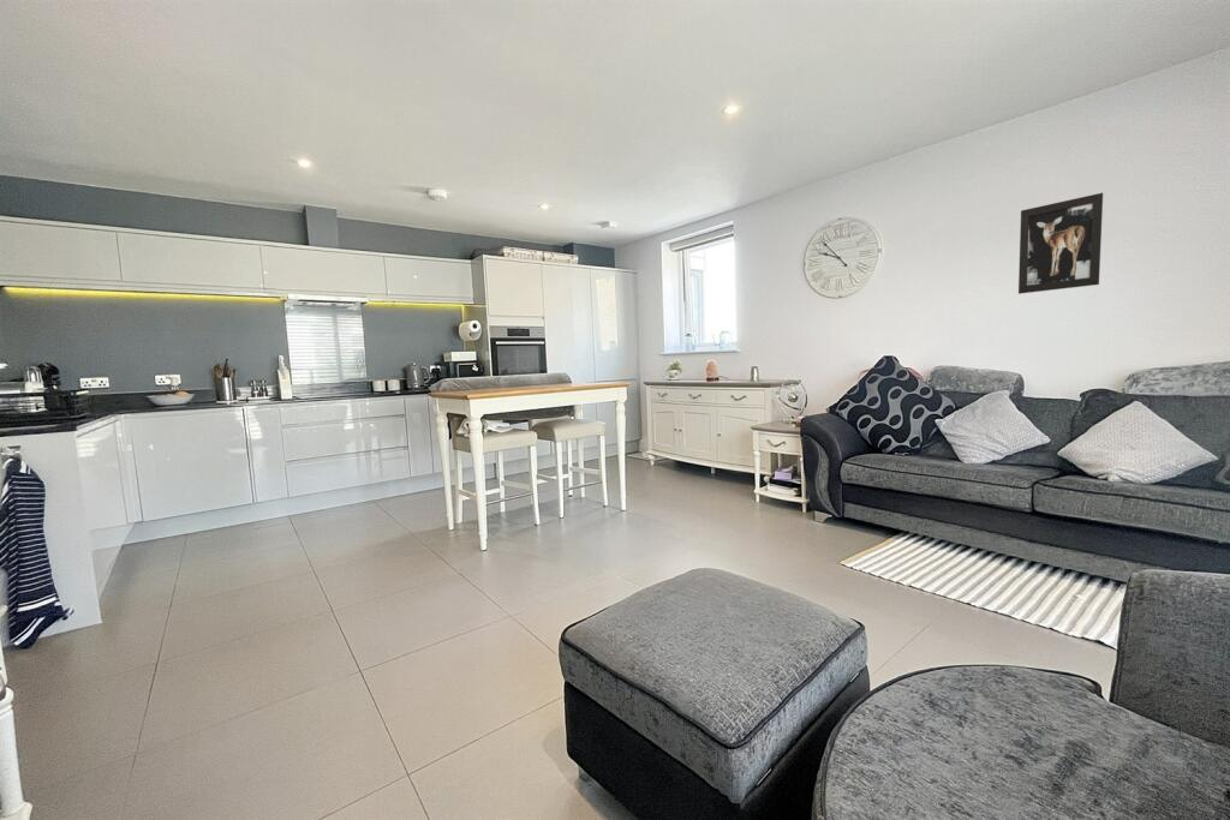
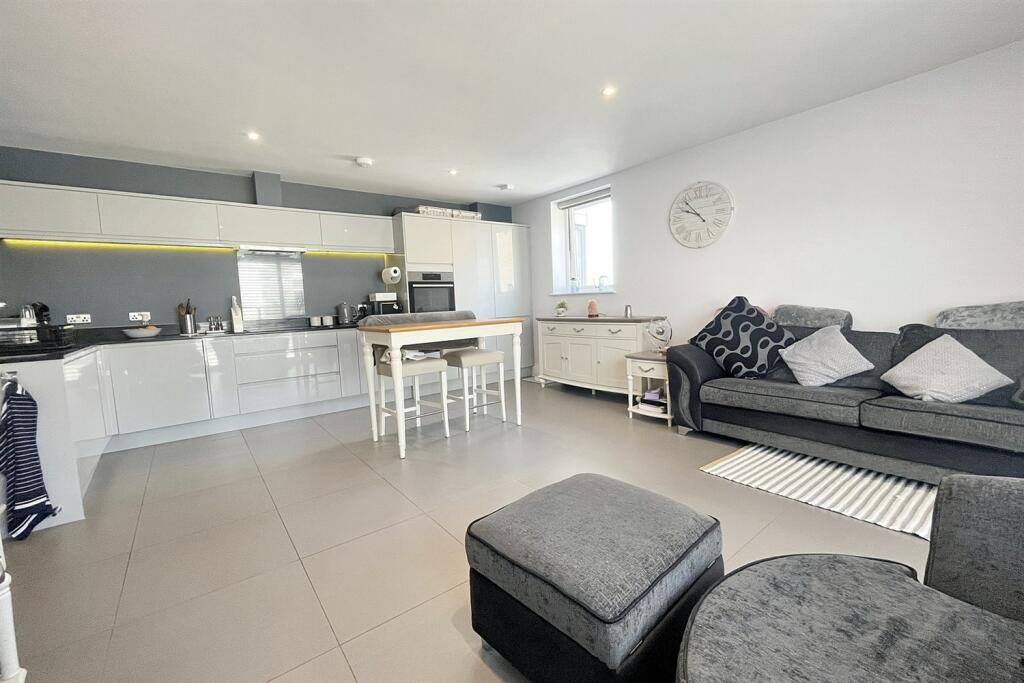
- wall art [1017,192,1104,295]
